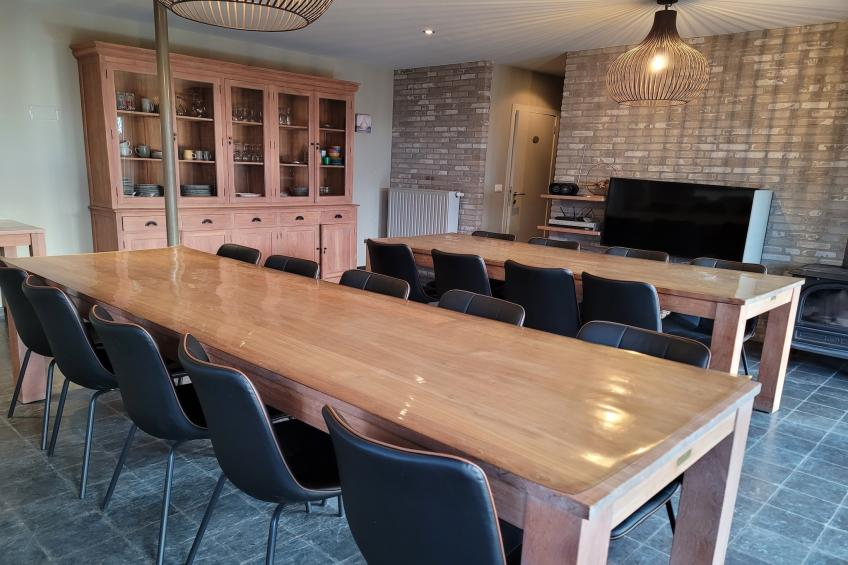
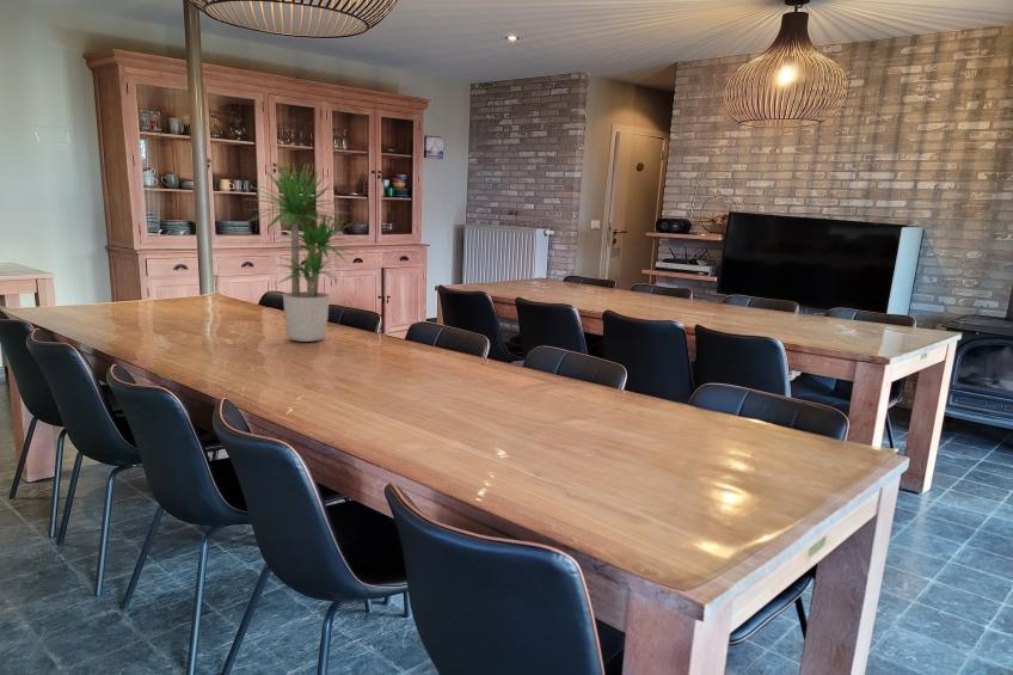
+ potted plant [242,158,361,343]
